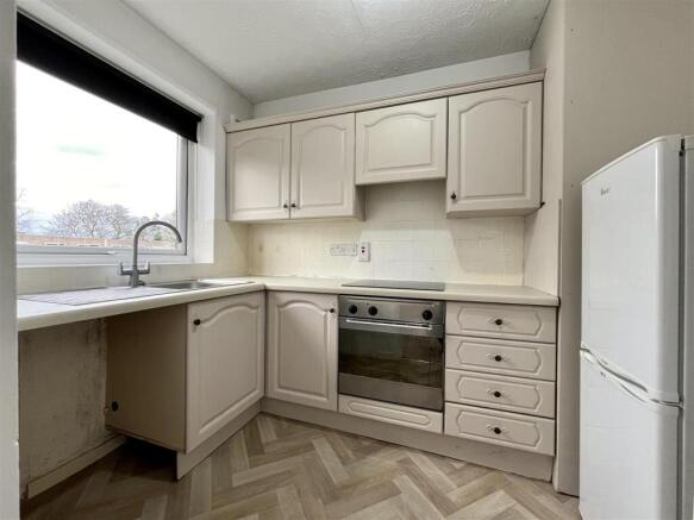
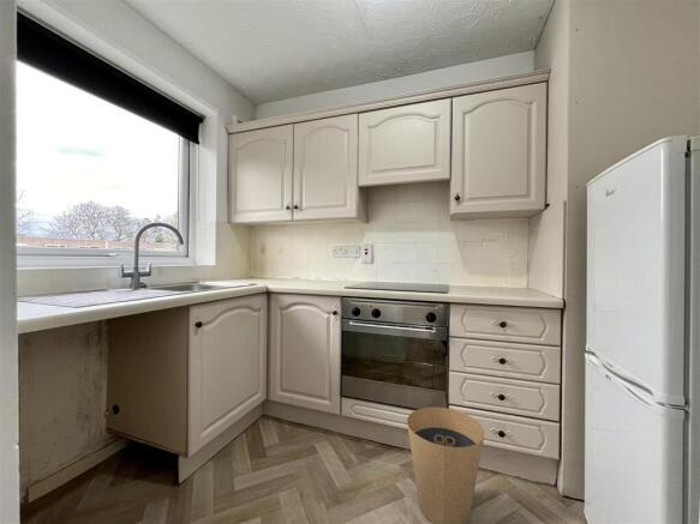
+ trash can [406,406,486,524]
